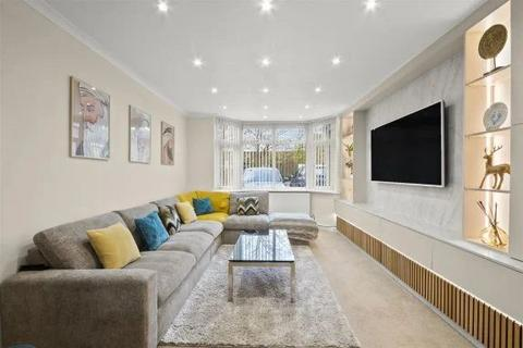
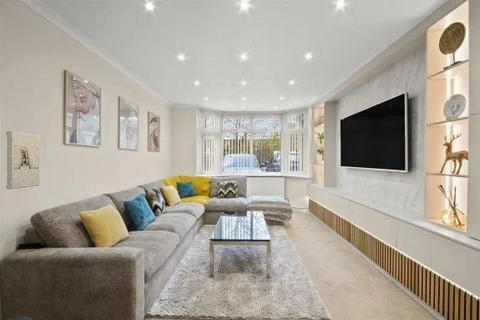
+ wall sculpture [5,130,41,190]
